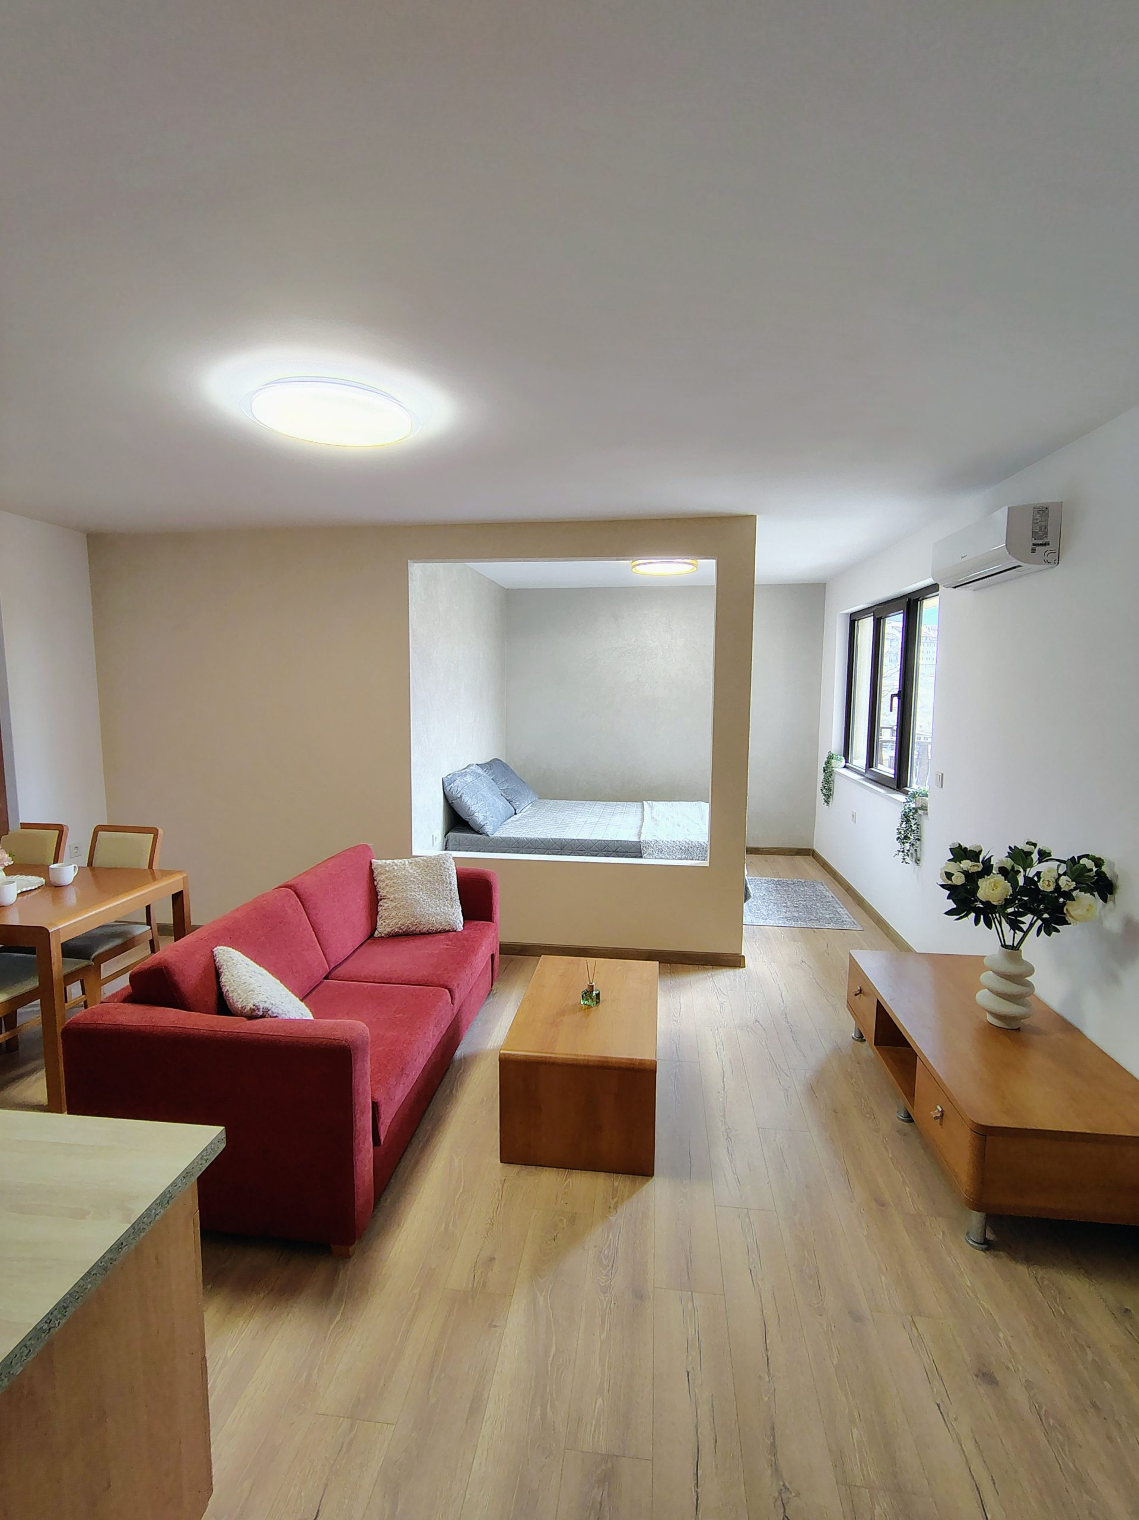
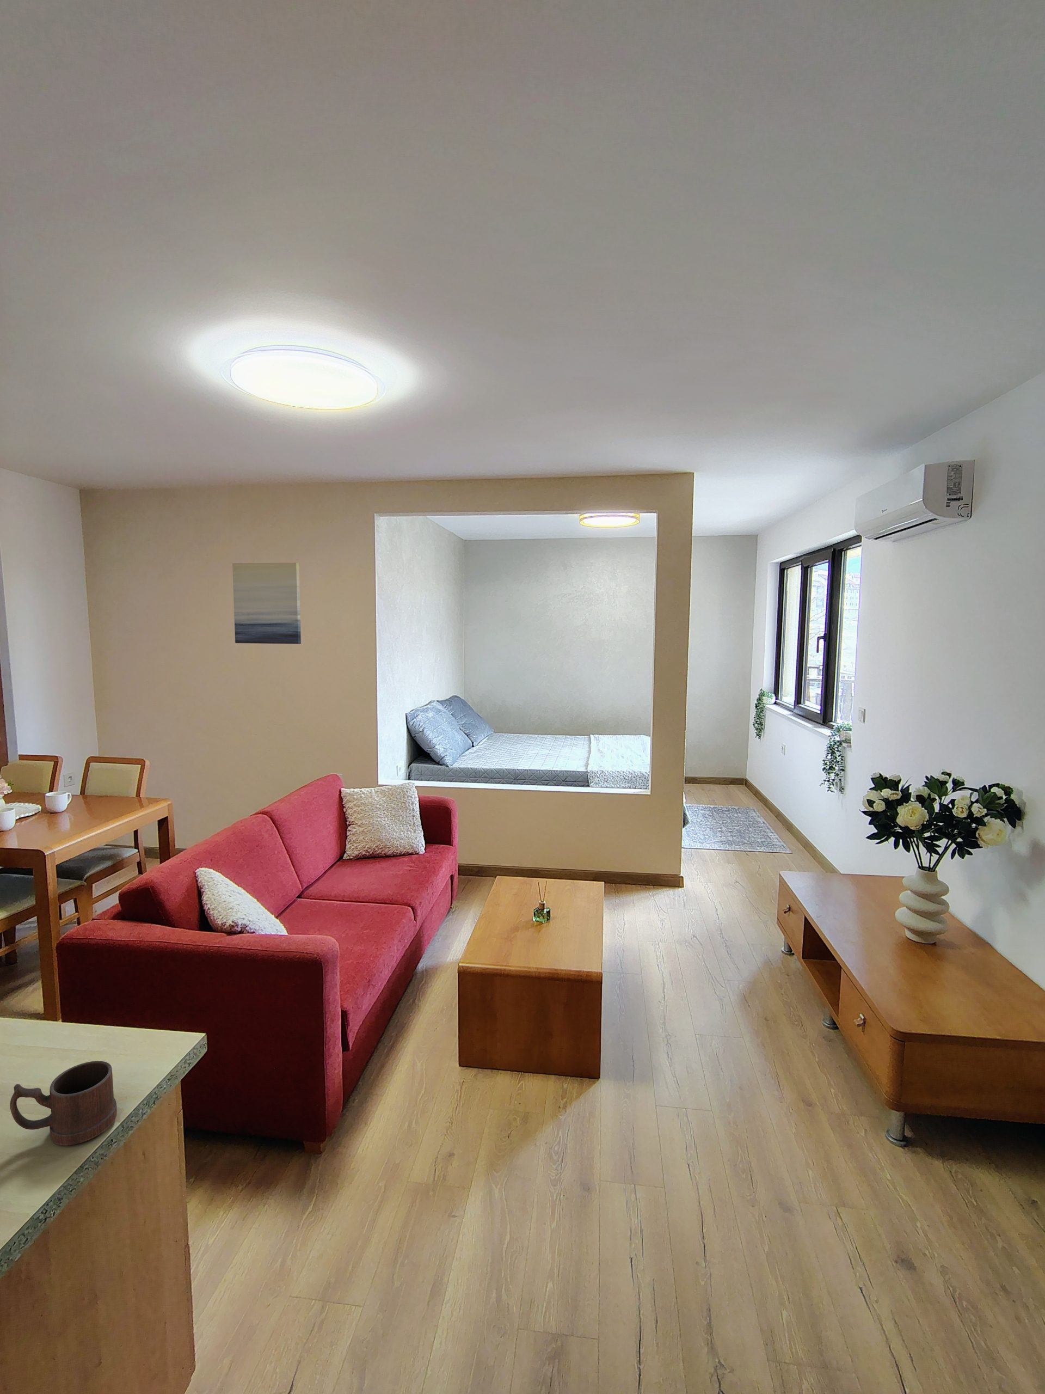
+ mug [9,1060,117,1146]
+ wall art [232,562,302,644]
